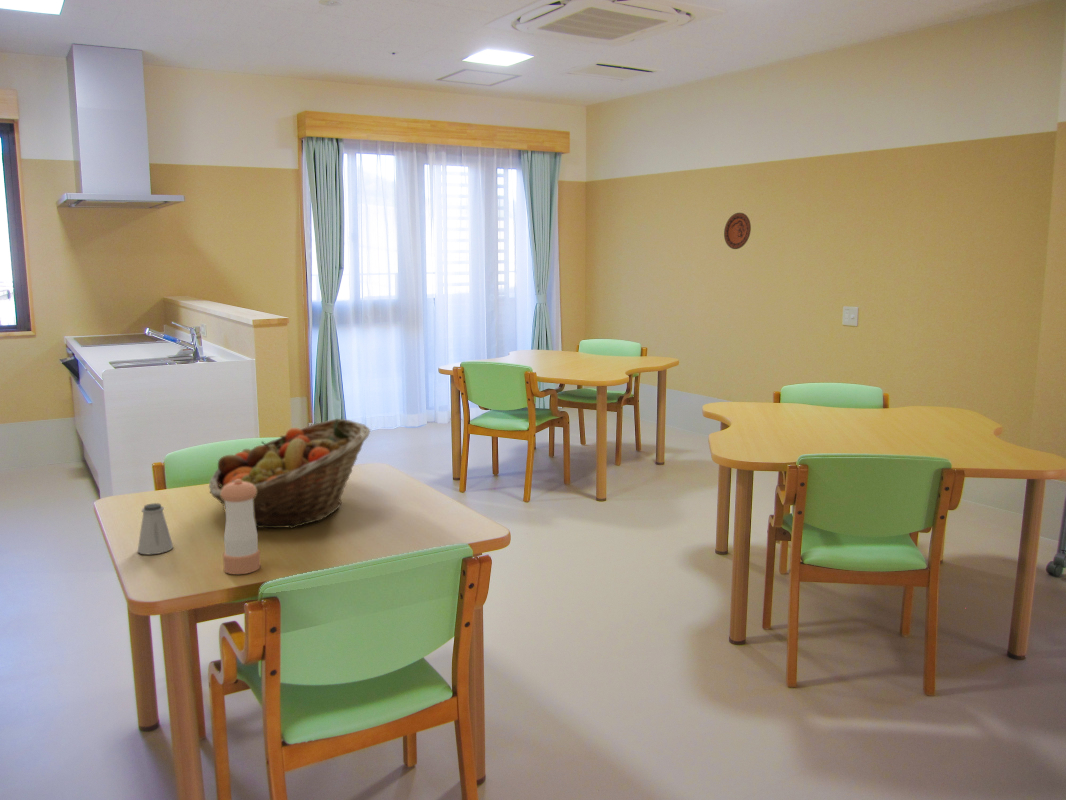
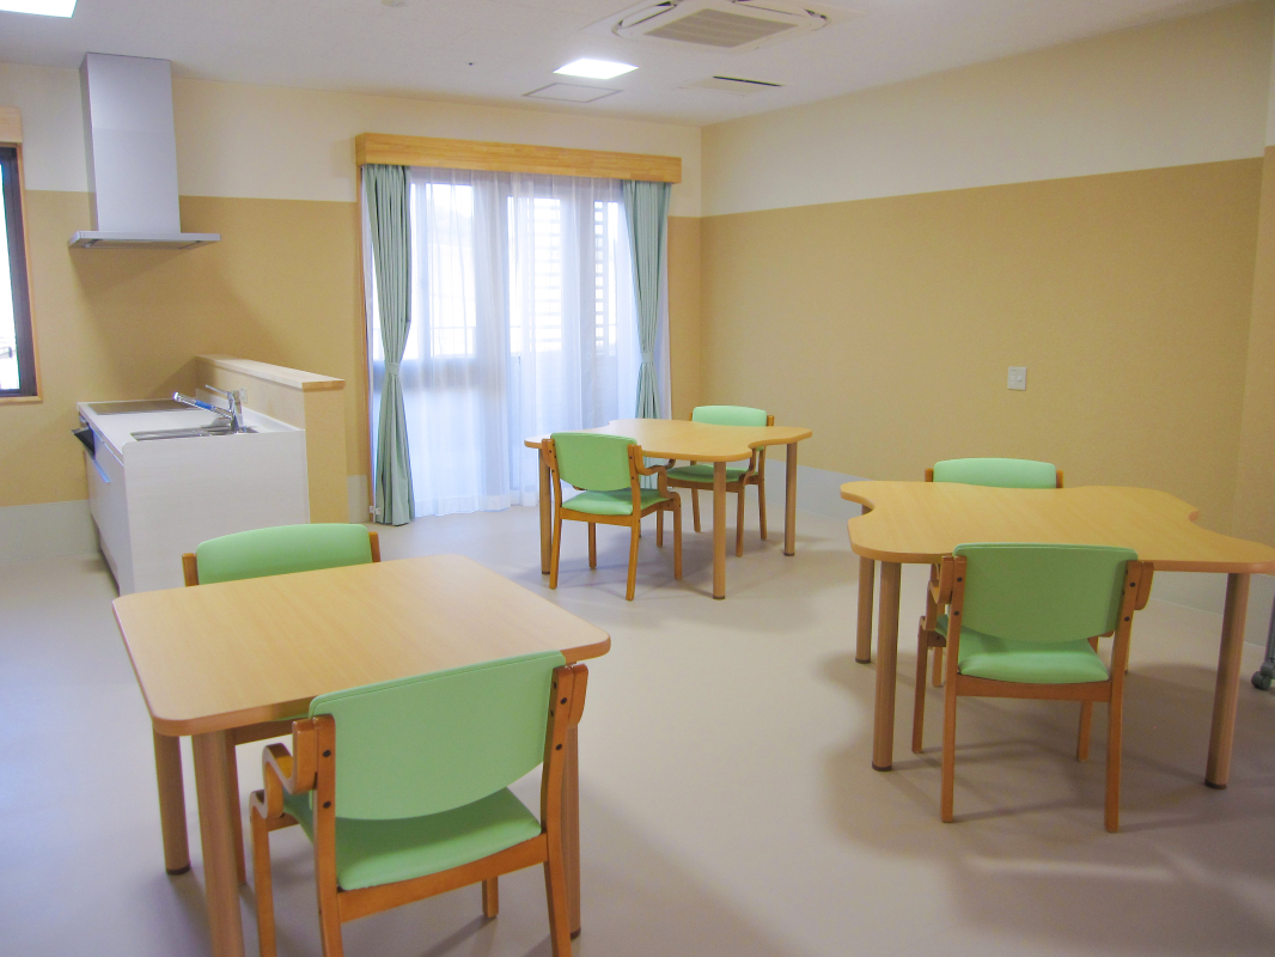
- decorative plate [723,212,752,250]
- fruit basket [208,418,371,529]
- saltshaker [137,502,174,555]
- pepper shaker [221,479,261,575]
